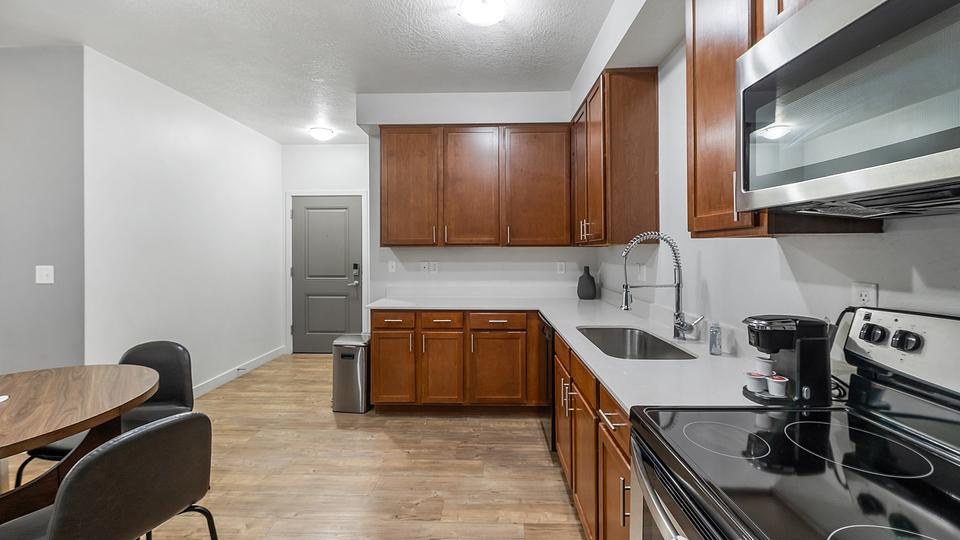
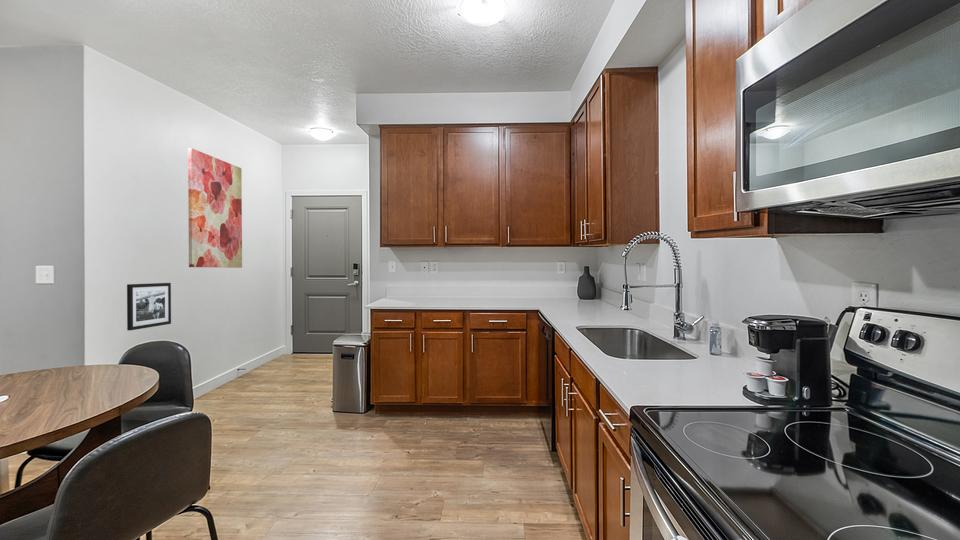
+ wall art [187,147,243,269]
+ picture frame [126,282,172,331]
